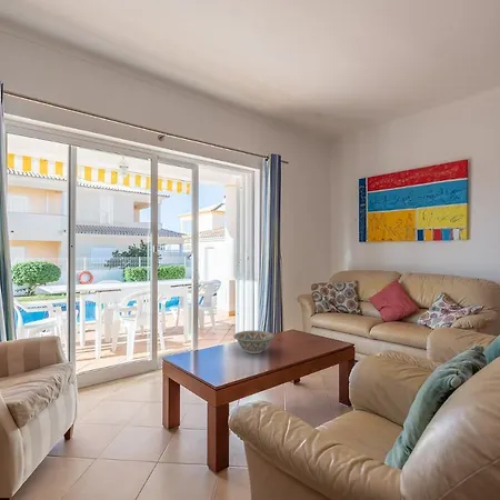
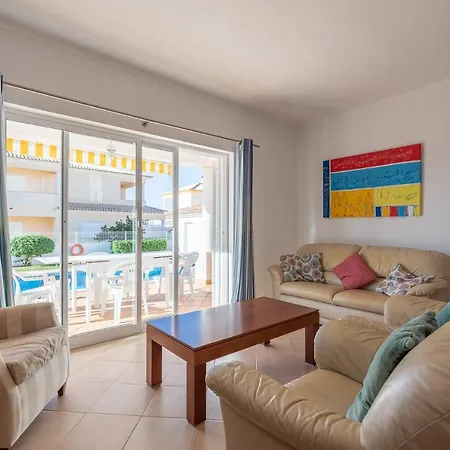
- decorative bowl [232,329,276,354]
